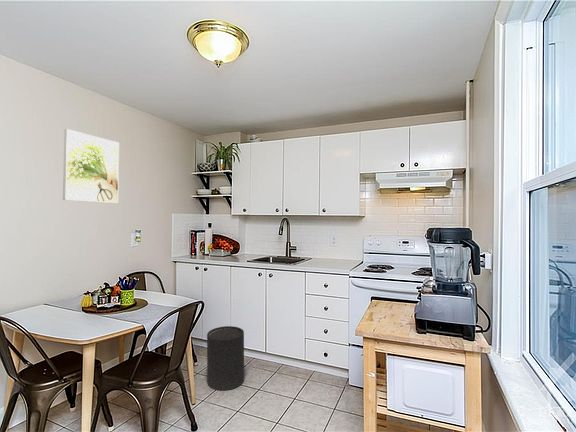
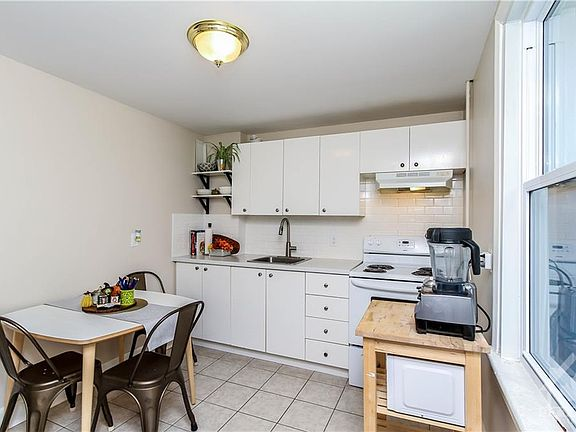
- trash can [206,325,245,391]
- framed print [62,128,120,204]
